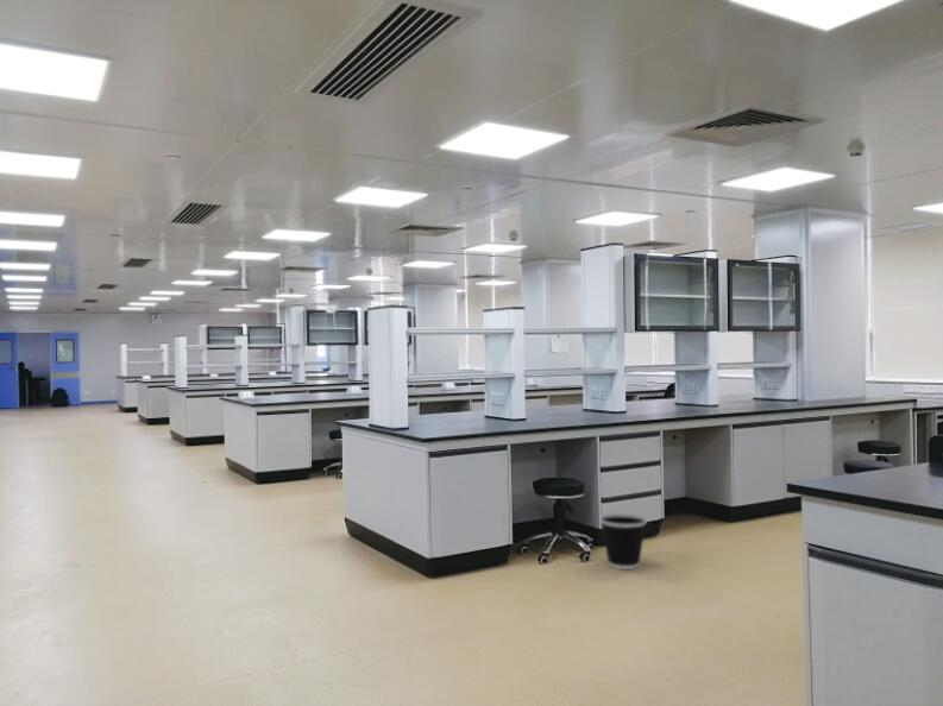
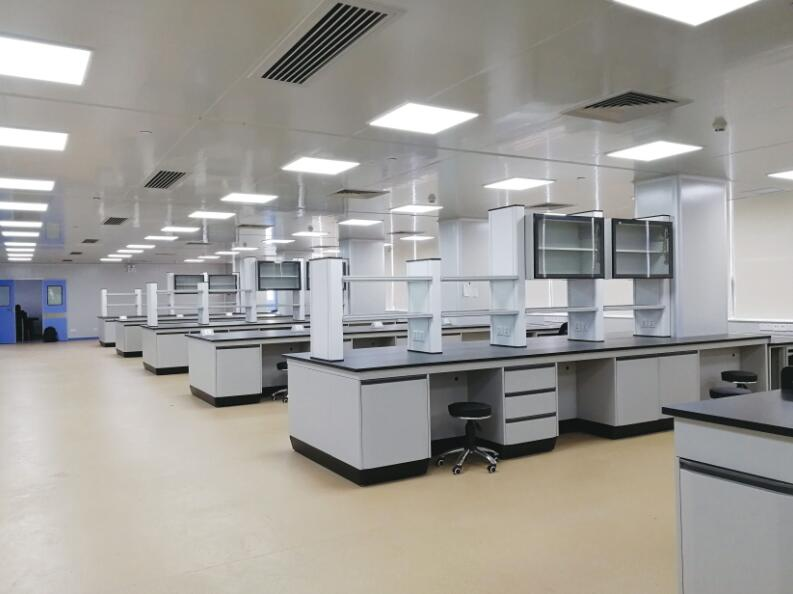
- wastebasket [598,512,648,571]
